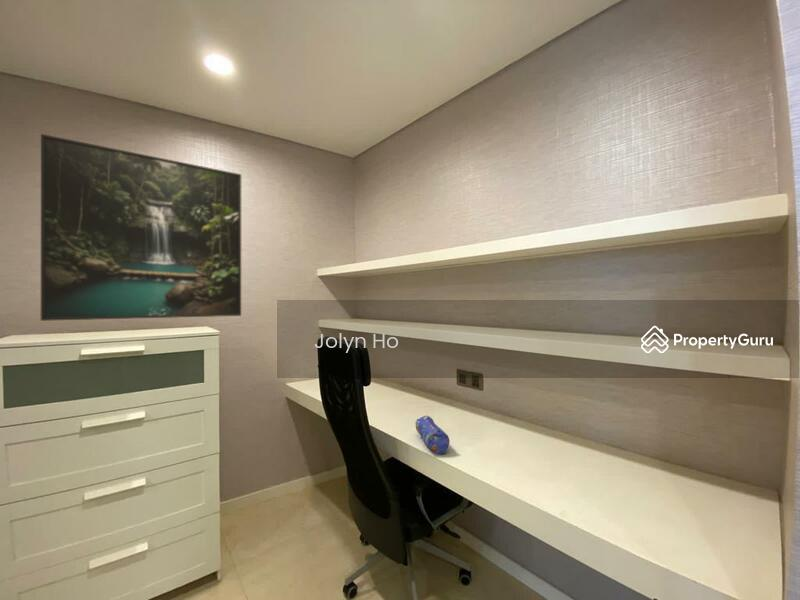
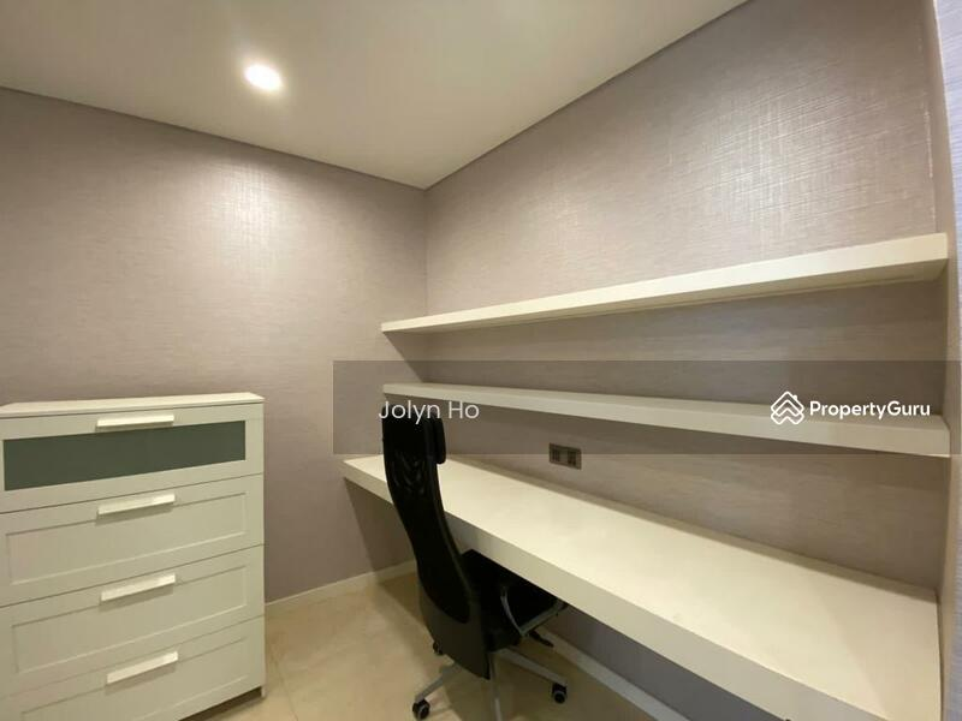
- pencil case [414,414,450,455]
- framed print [40,133,242,322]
